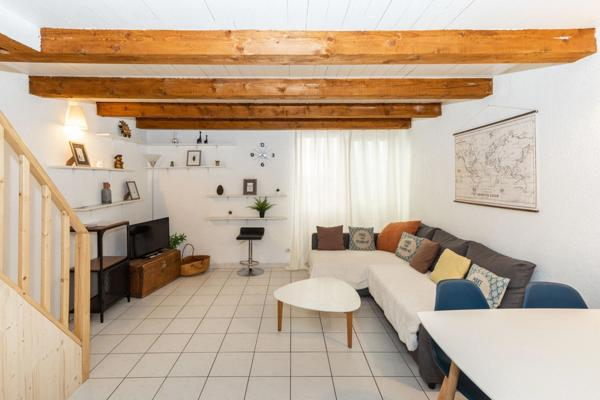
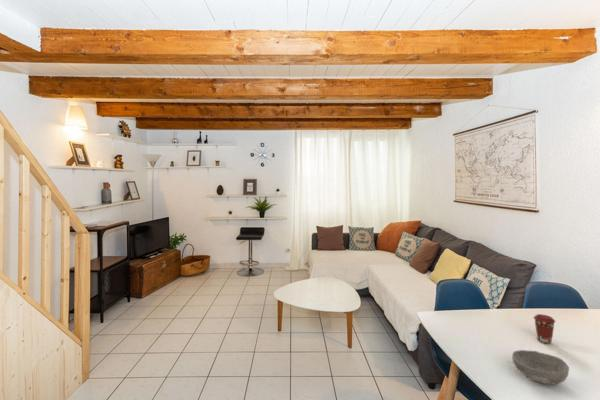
+ bowl [511,349,570,385]
+ coffee cup [533,313,556,345]
